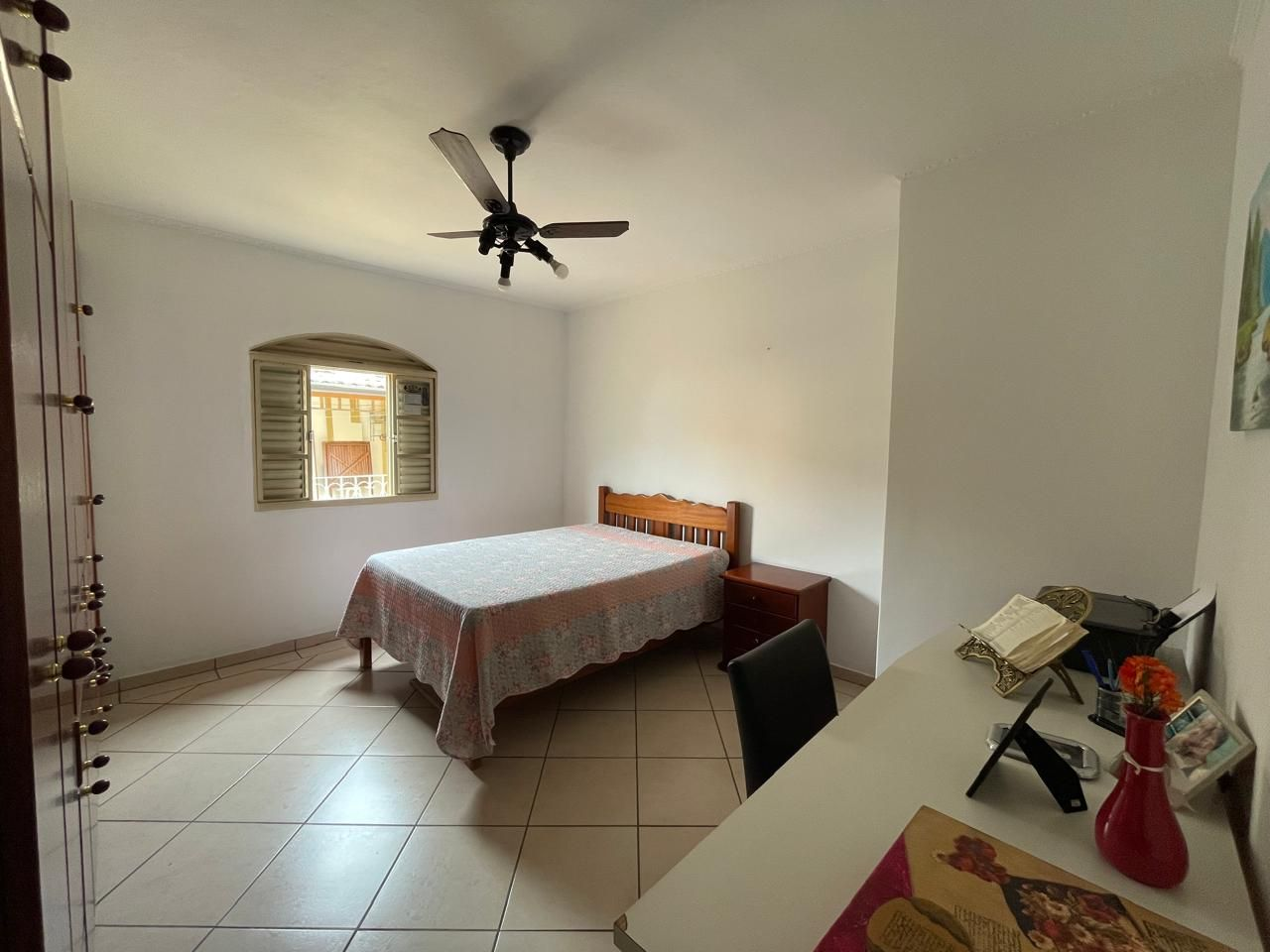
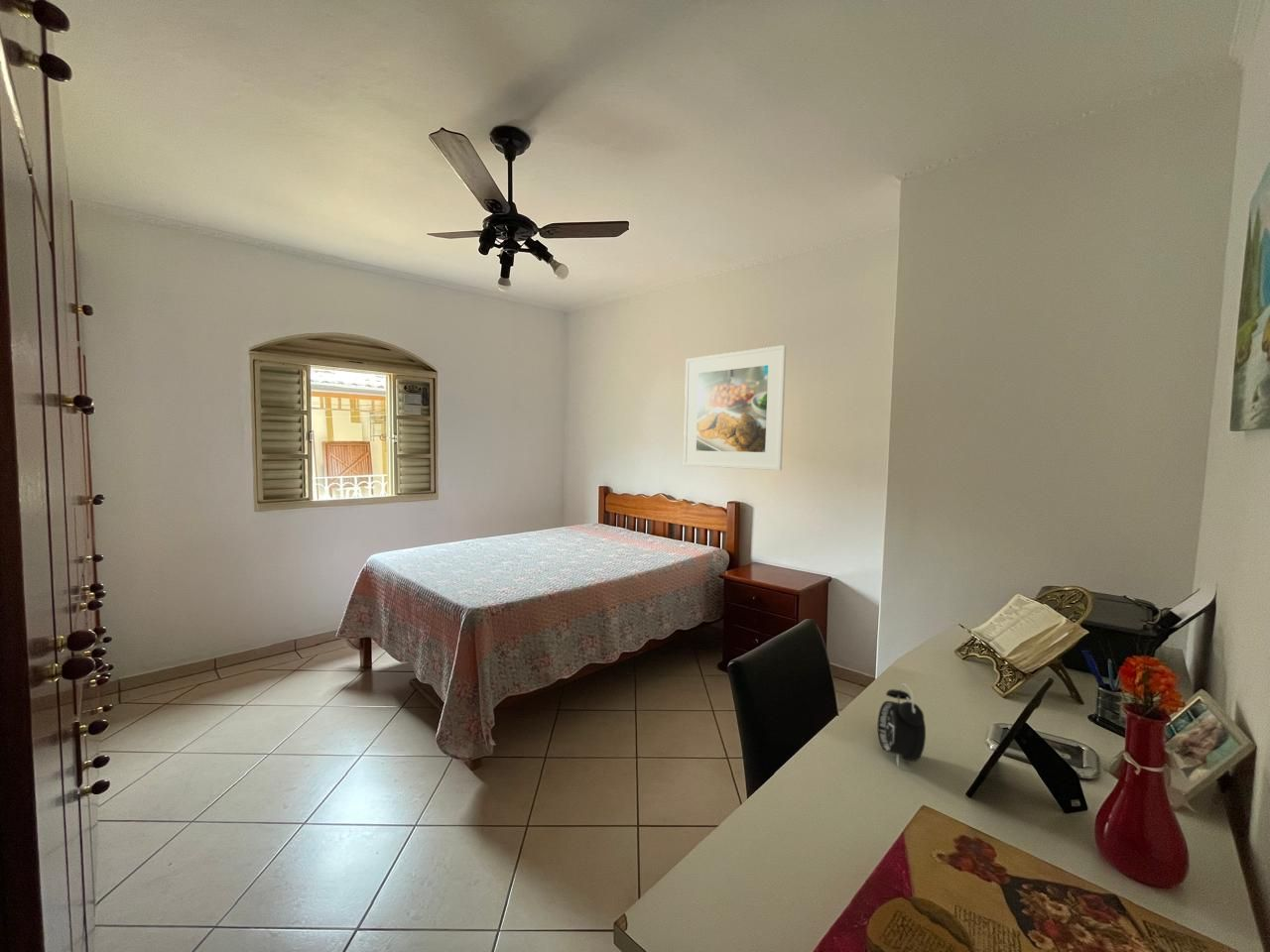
+ alarm clock [876,682,927,768]
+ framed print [683,344,787,471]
